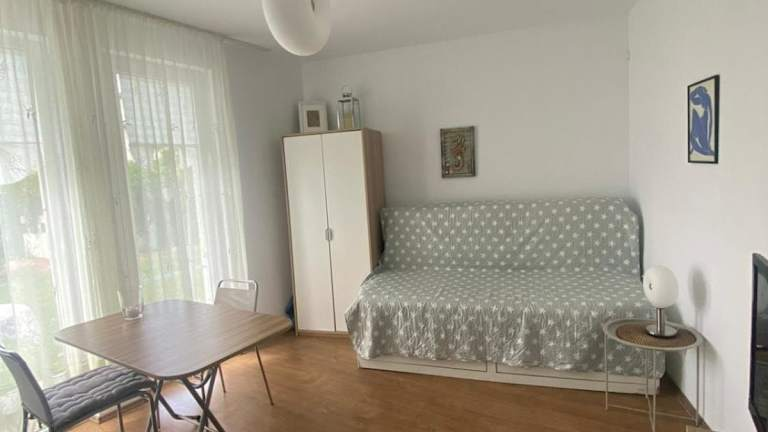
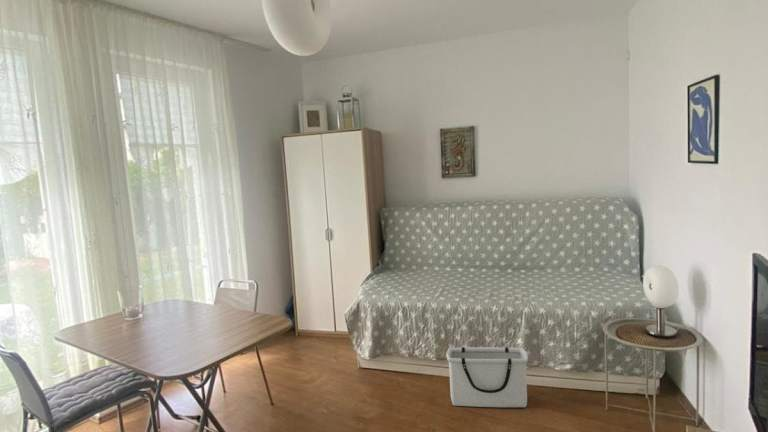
+ storage bin [445,346,529,408]
